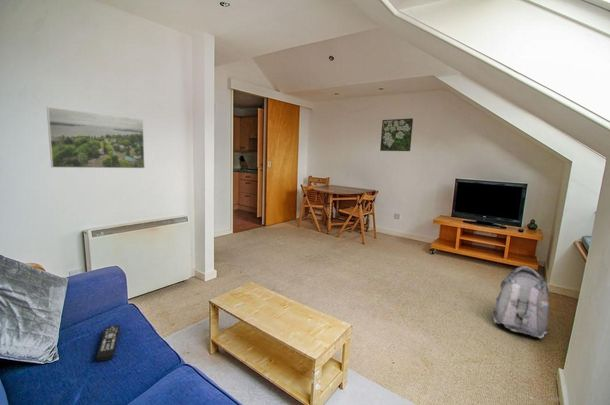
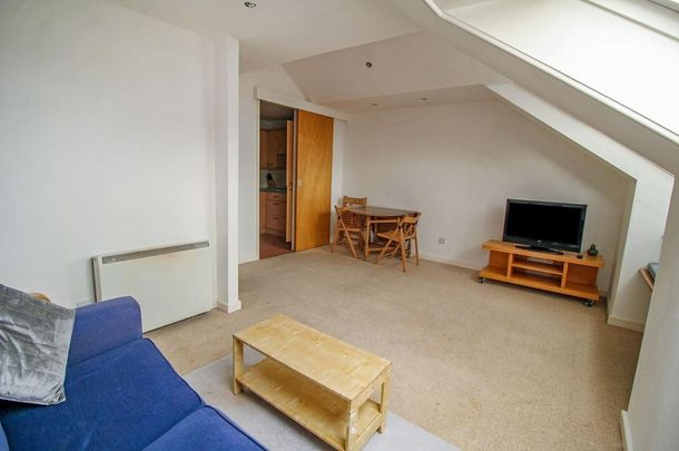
- backpack [491,265,551,339]
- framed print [379,117,414,152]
- remote control [96,324,121,362]
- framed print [46,106,146,169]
